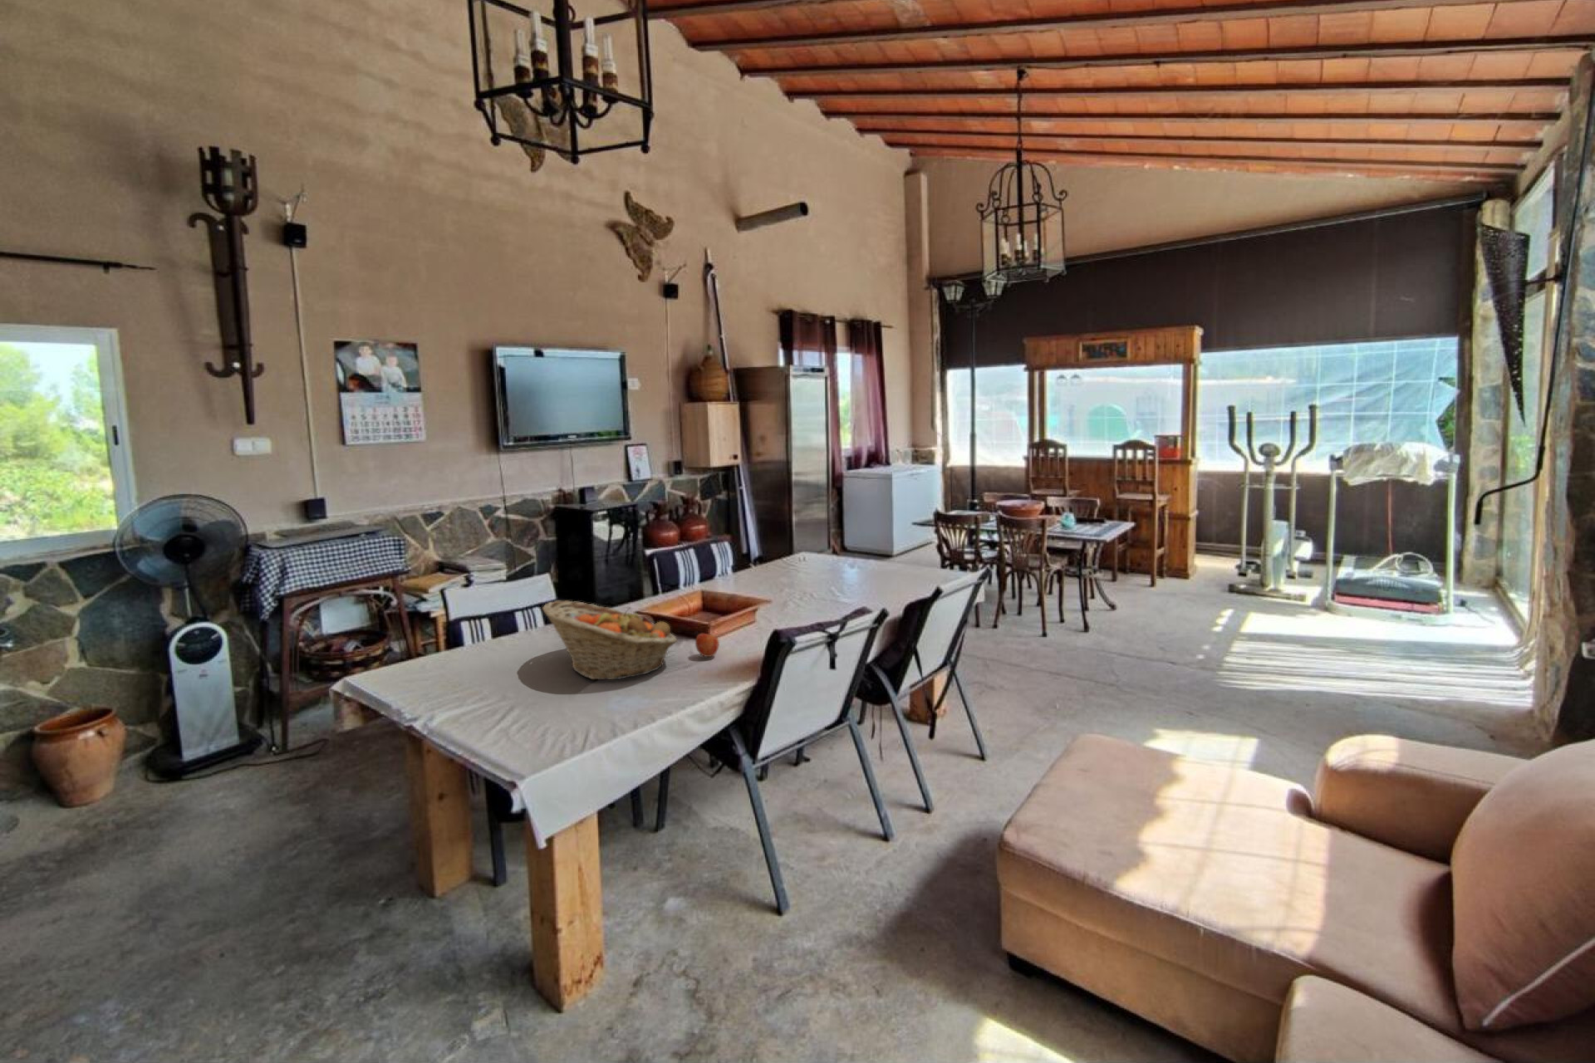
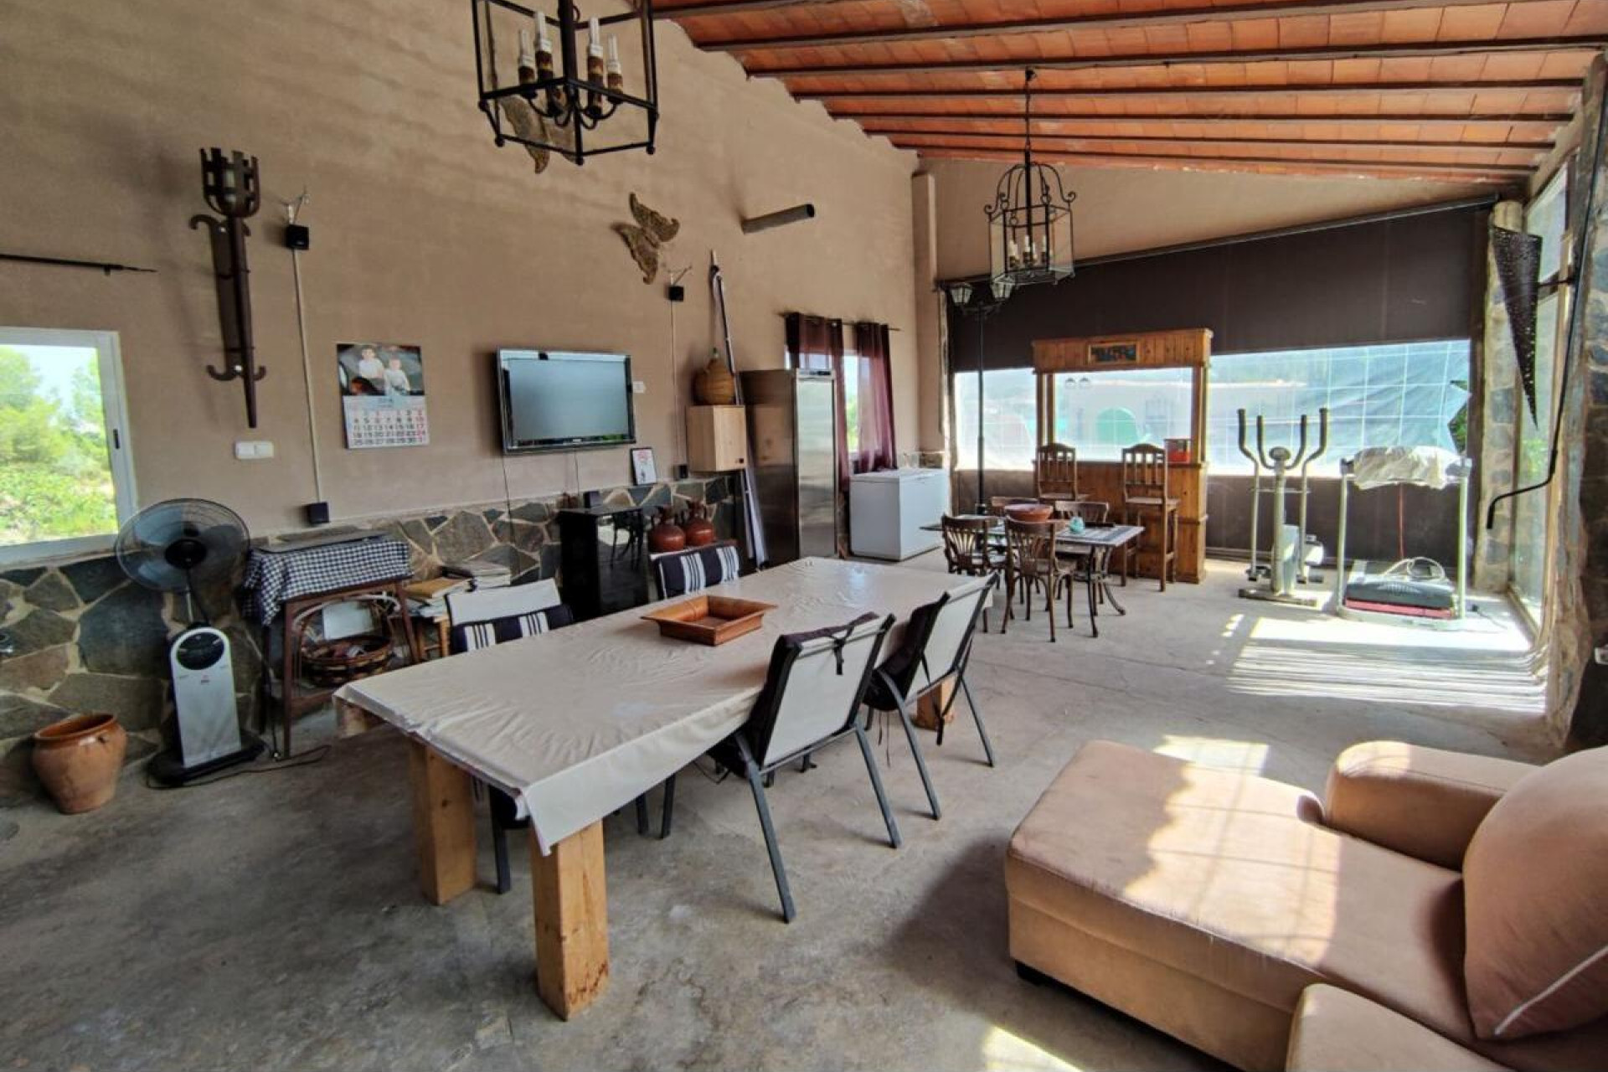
- fruit basket [541,599,678,680]
- apple [694,631,720,657]
